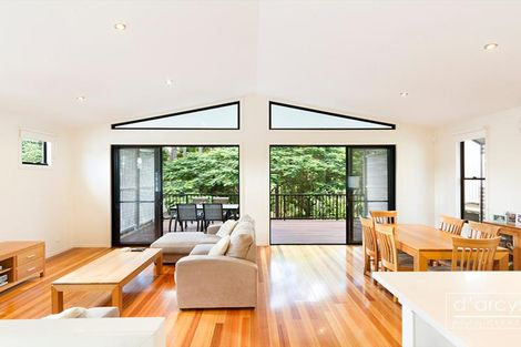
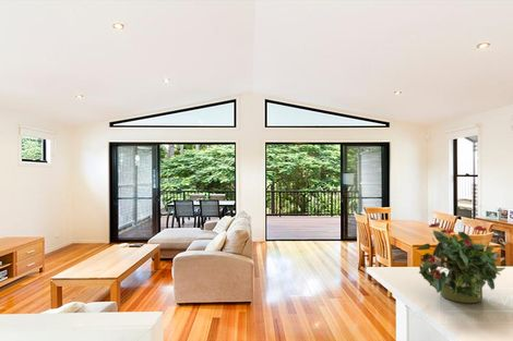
+ potted plant [415,221,506,304]
